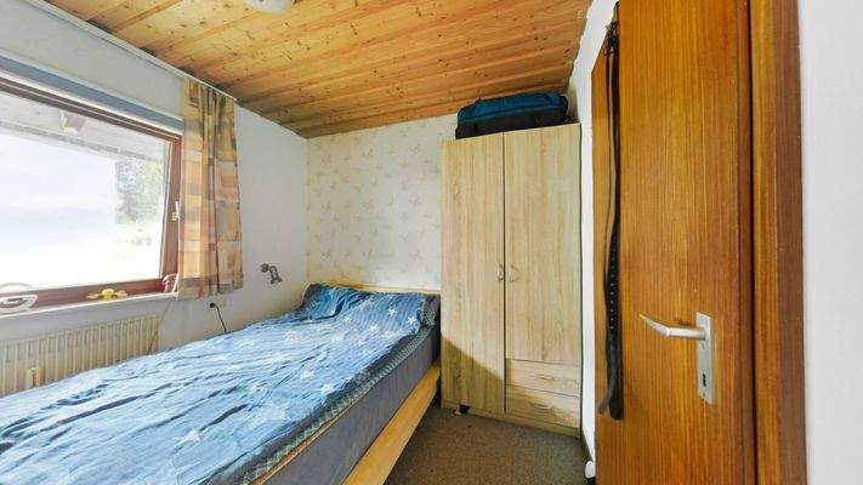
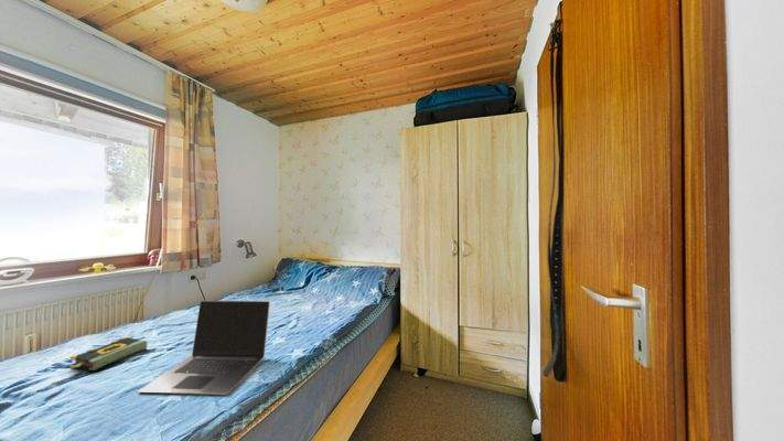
+ book [68,336,148,372]
+ laptop [137,300,271,396]
